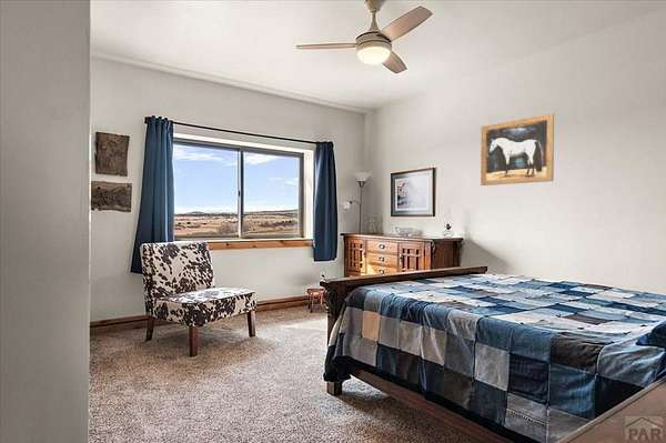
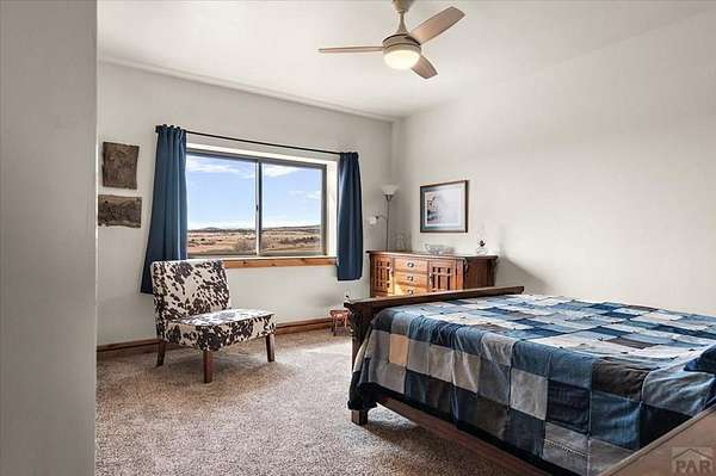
- wall art [480,112,555,187]
